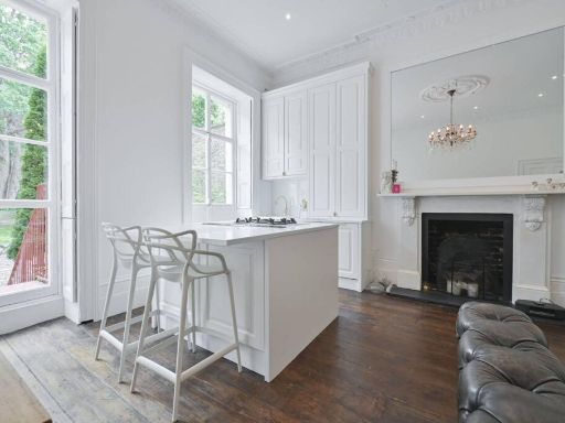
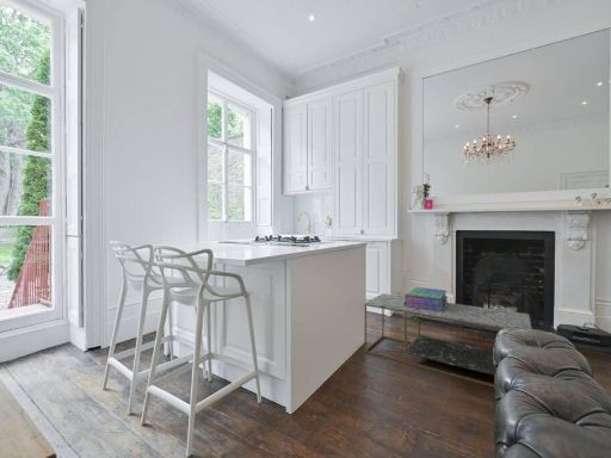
+ coffee table [364,292,532,388]
+ stack of books [403,286,449,311]
